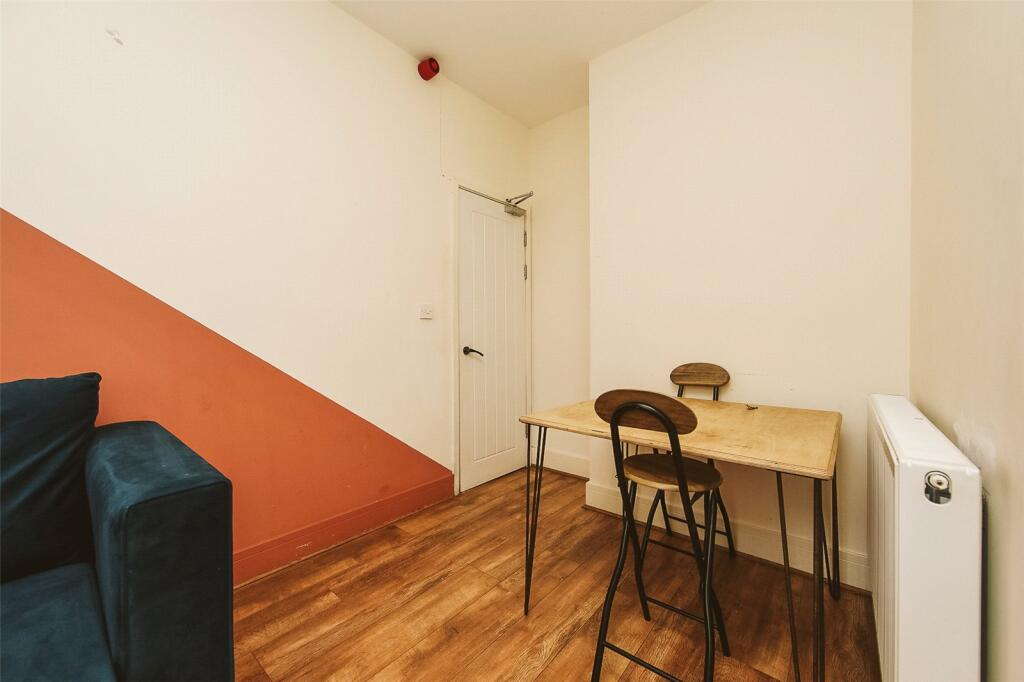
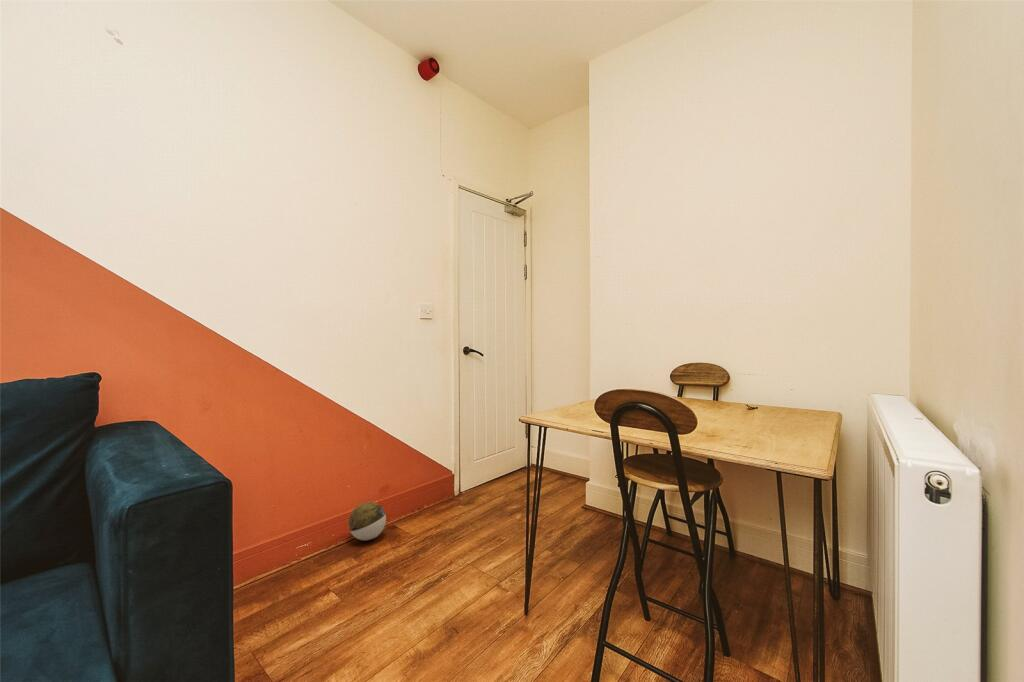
+ decorative ball [348,501,387,542]
